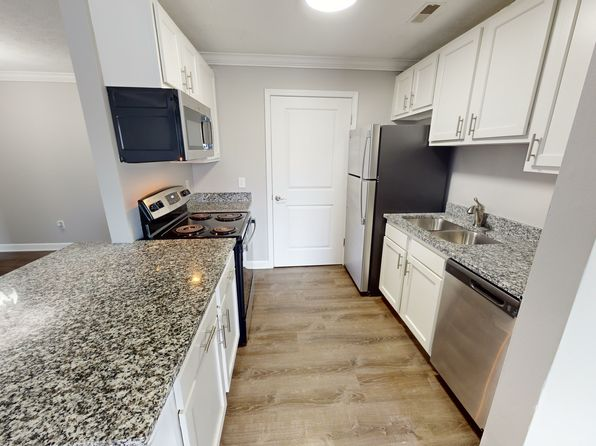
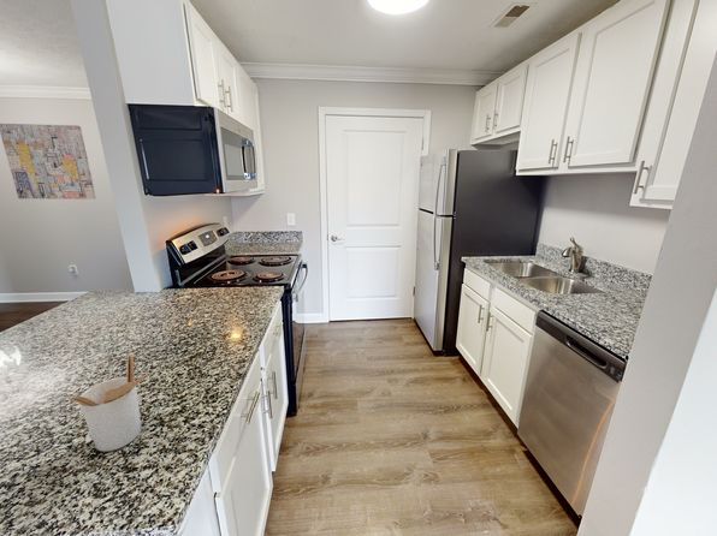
+ utensil holder [66,353,149,453]
+ wall art [0,123,97,201]
